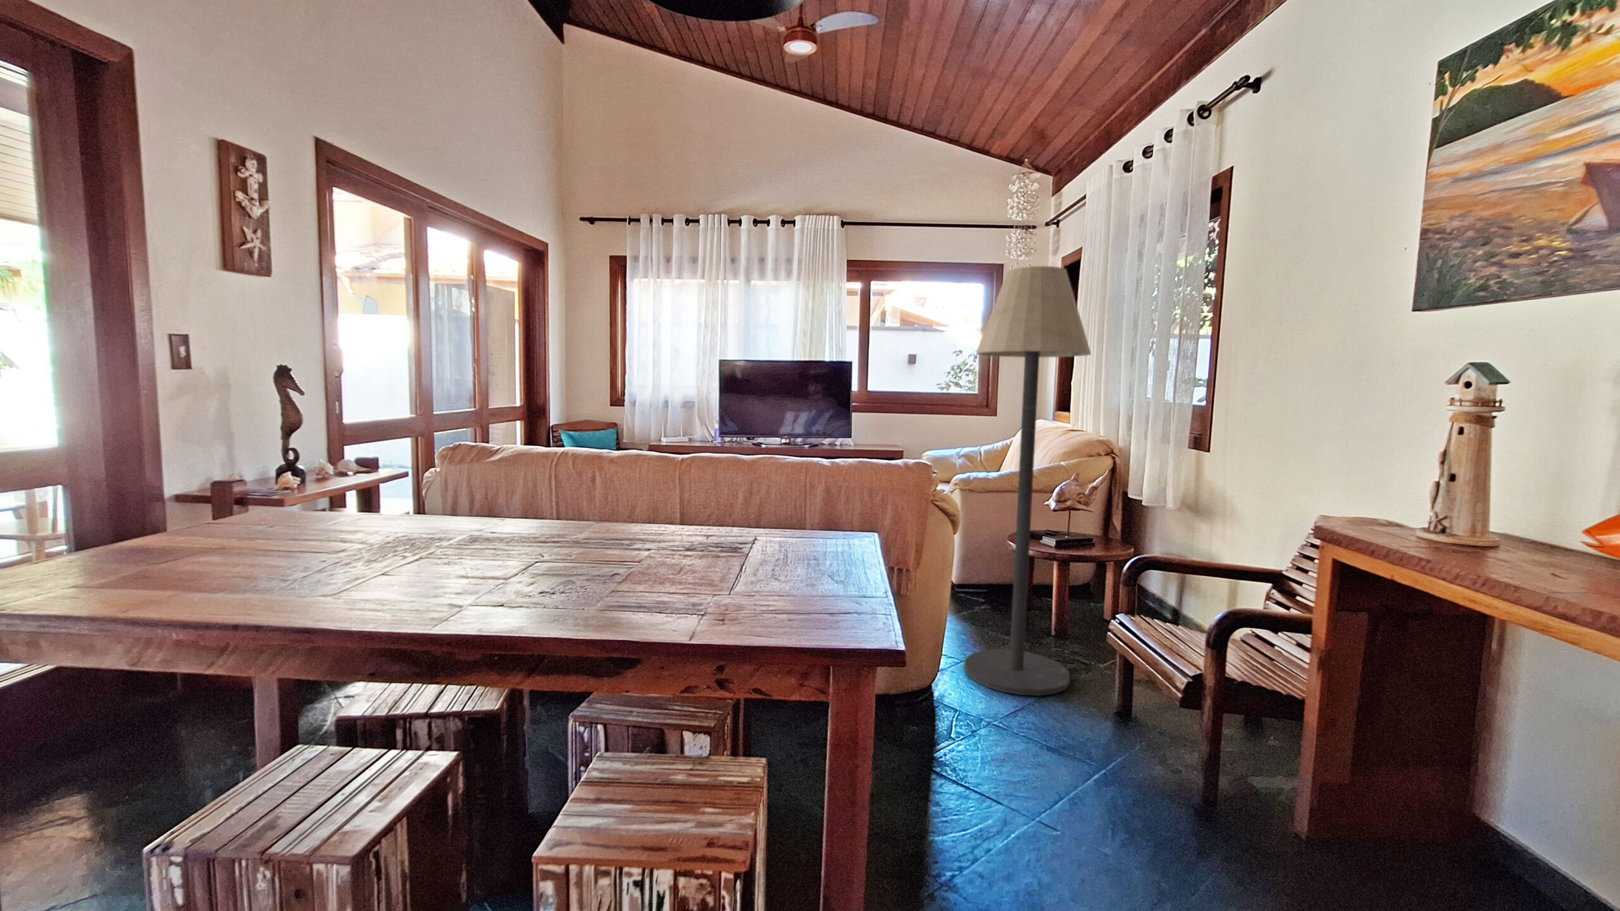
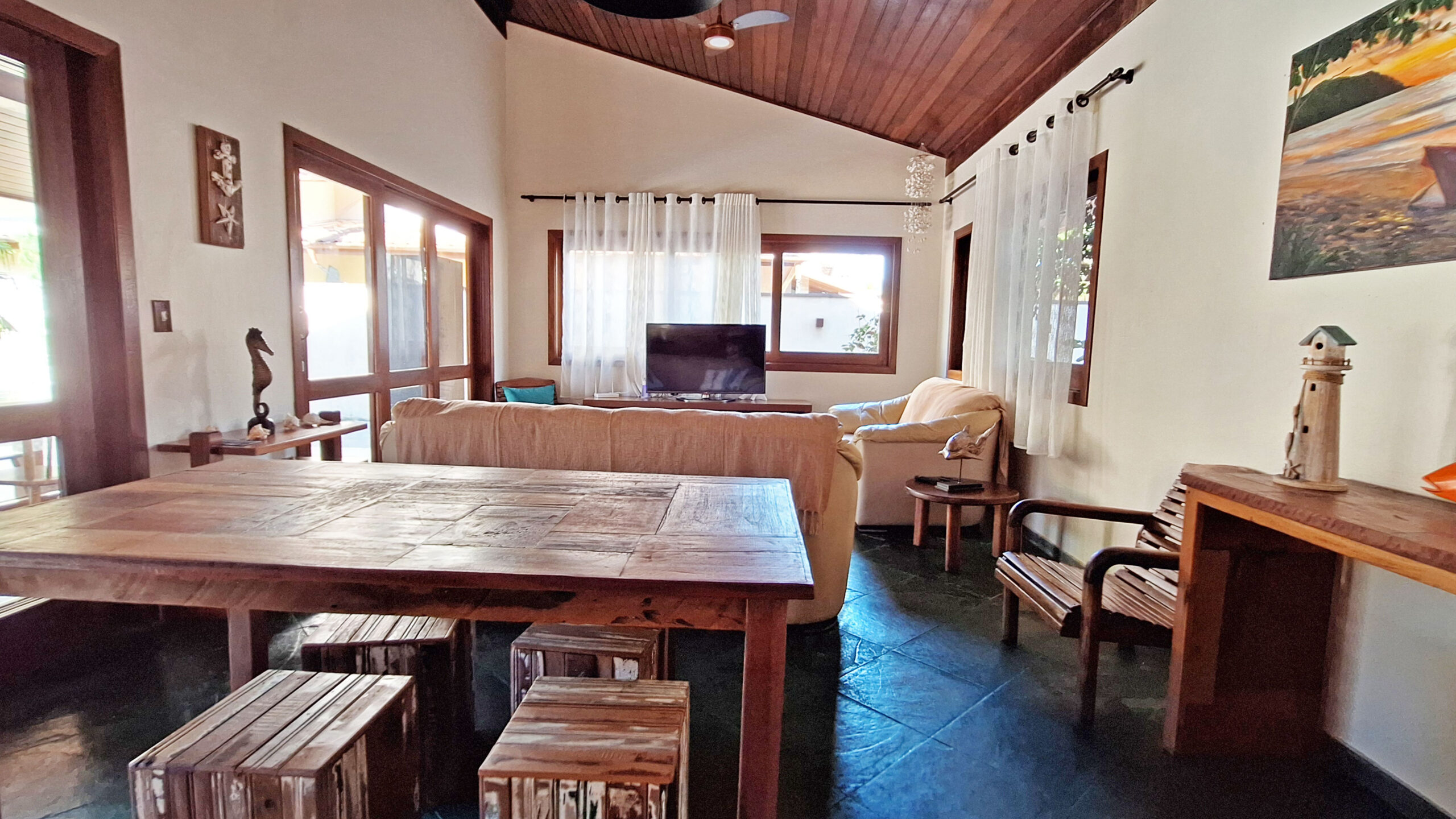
- floor lamp [964,266,1091,696]
